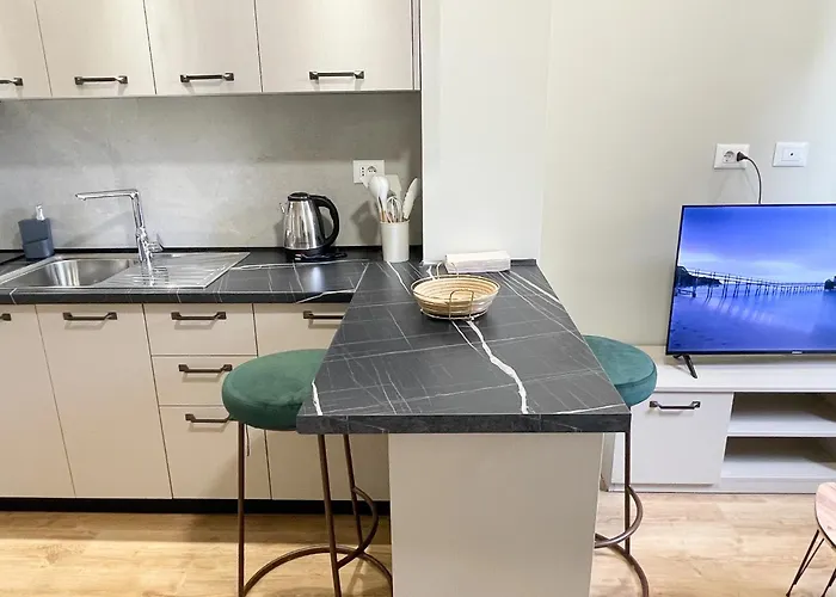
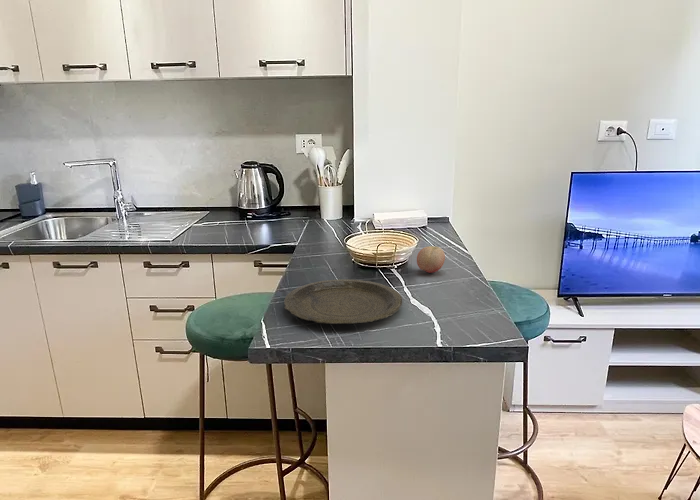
+ plate [283,278,403,325]
+ fruit [416,245,446,274]
